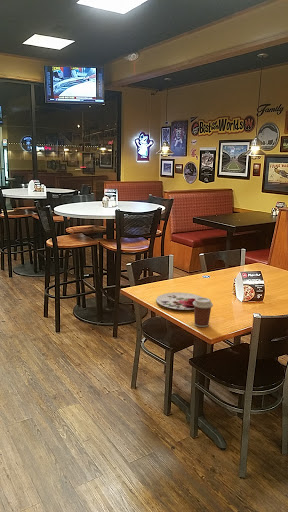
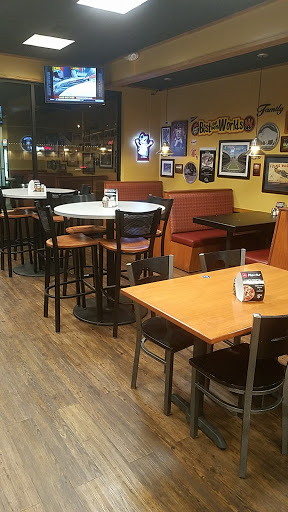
- plate [155,291,202,311]
- coffee cup [193,296,214,328]
